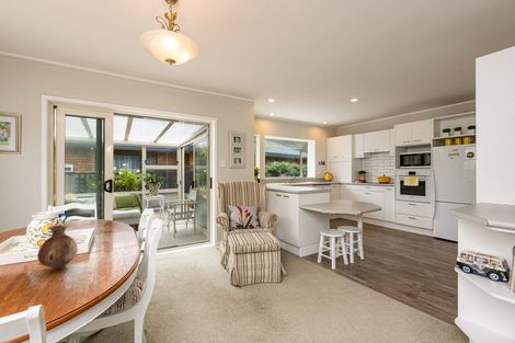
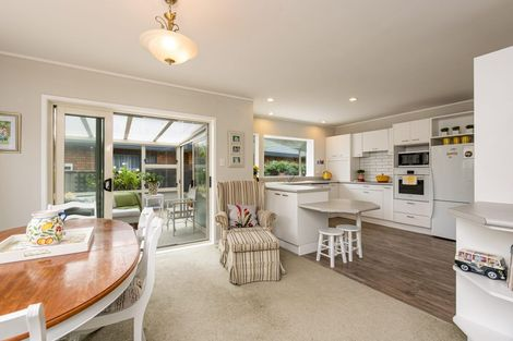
- vase [36,224,79,270]
